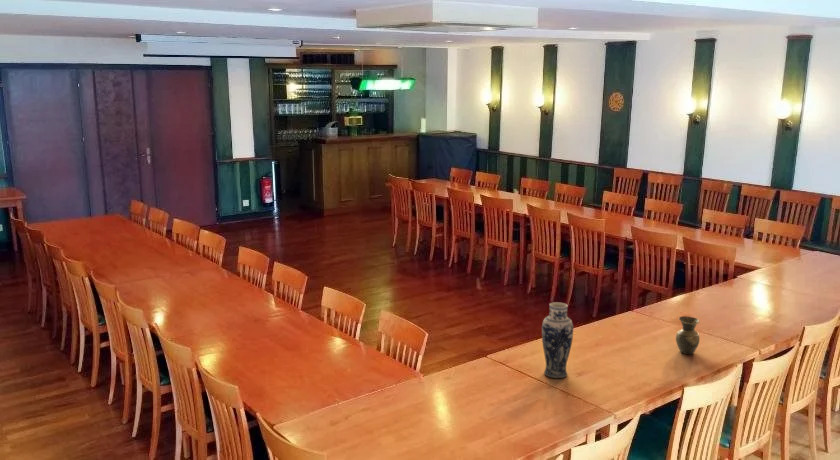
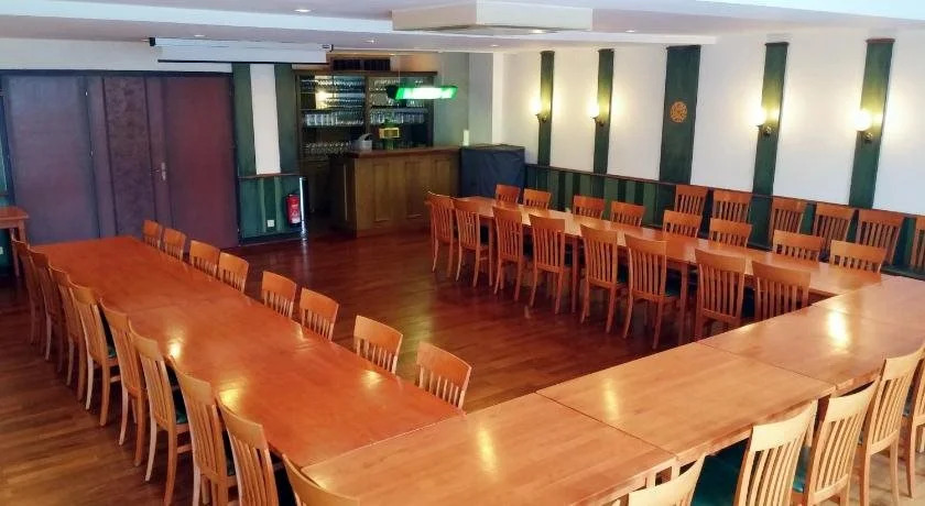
- vase [675,315,700,355]
- vase [541,301,574,379]
